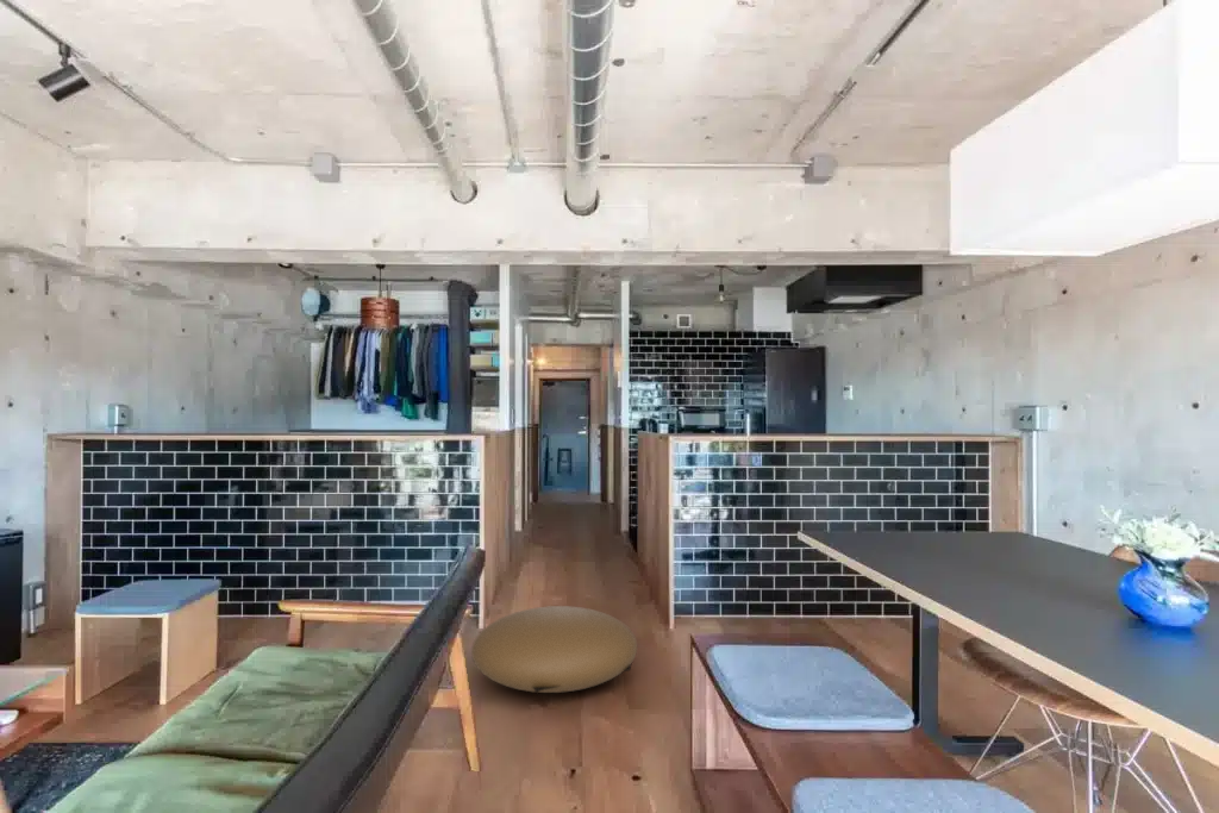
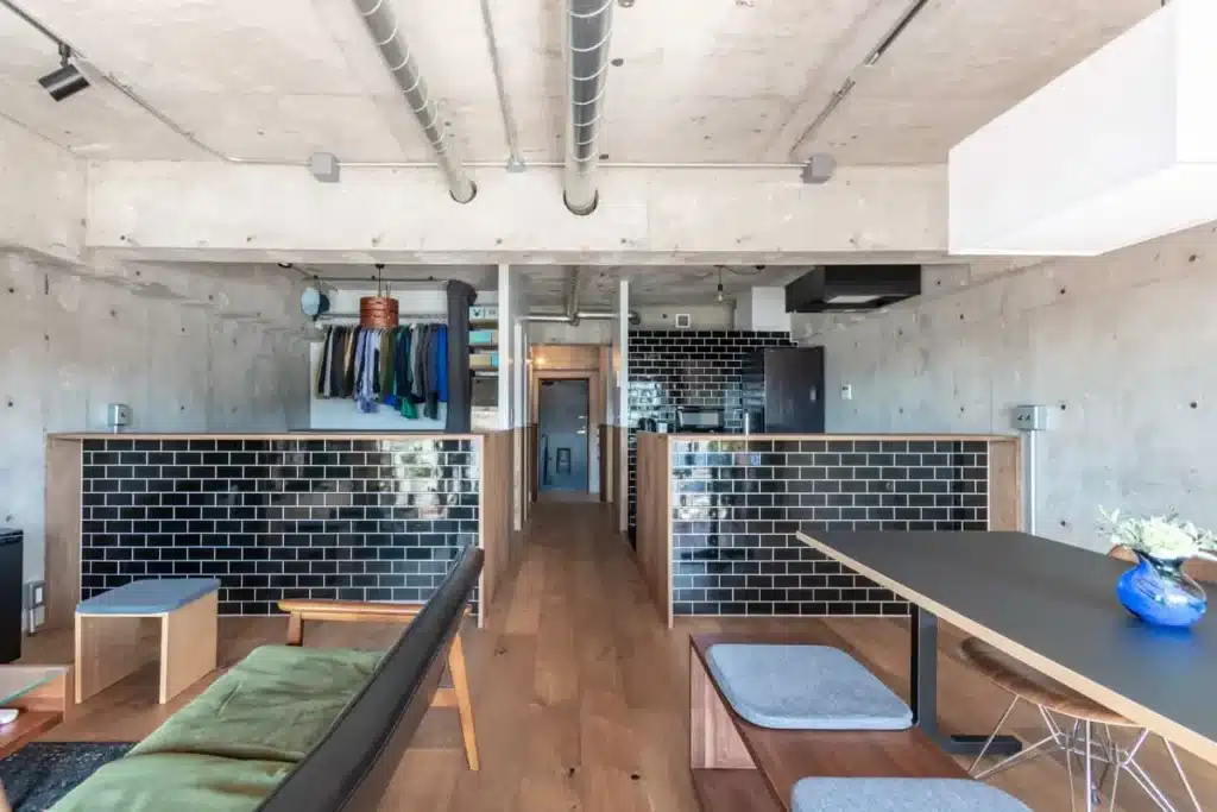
- pouf [470,605,638,694]
